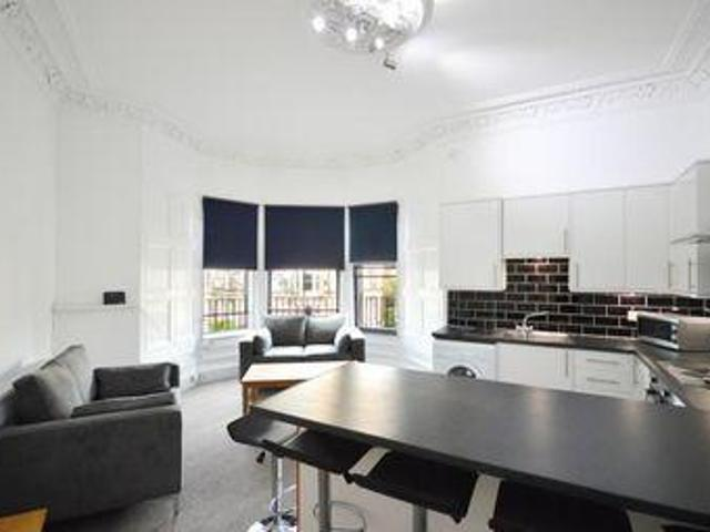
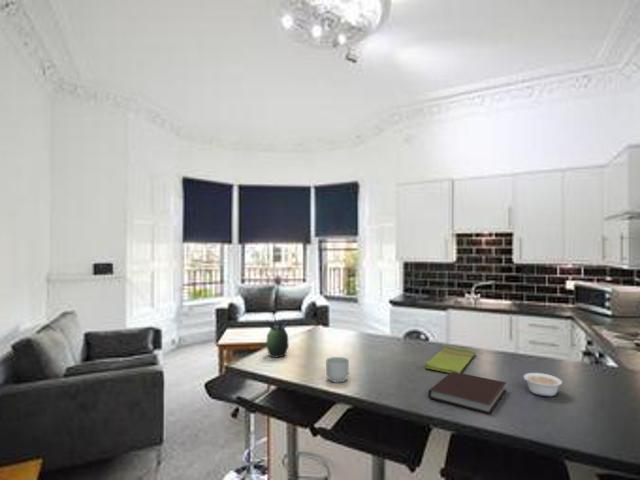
+ mug [325,356,350,383]
+ succulent plant [265,317,290,358]
+ legume [523,372,563,398]
+ notebook [428,372,507,415]
+ dish towel [424,344,476,374]
